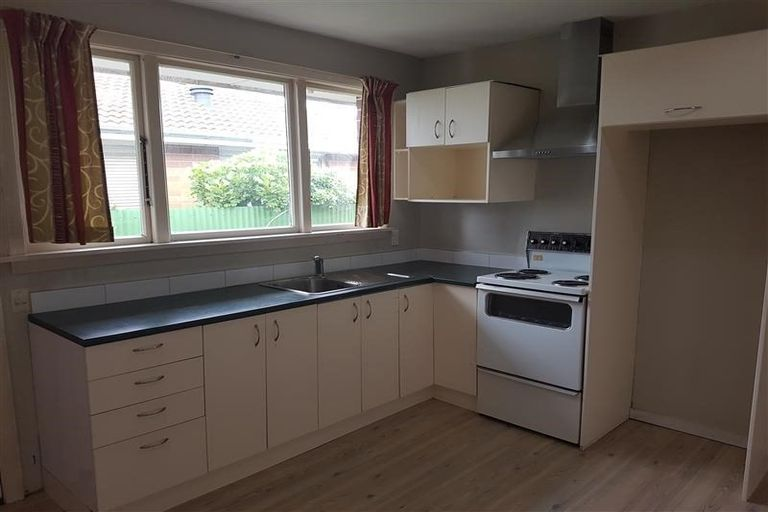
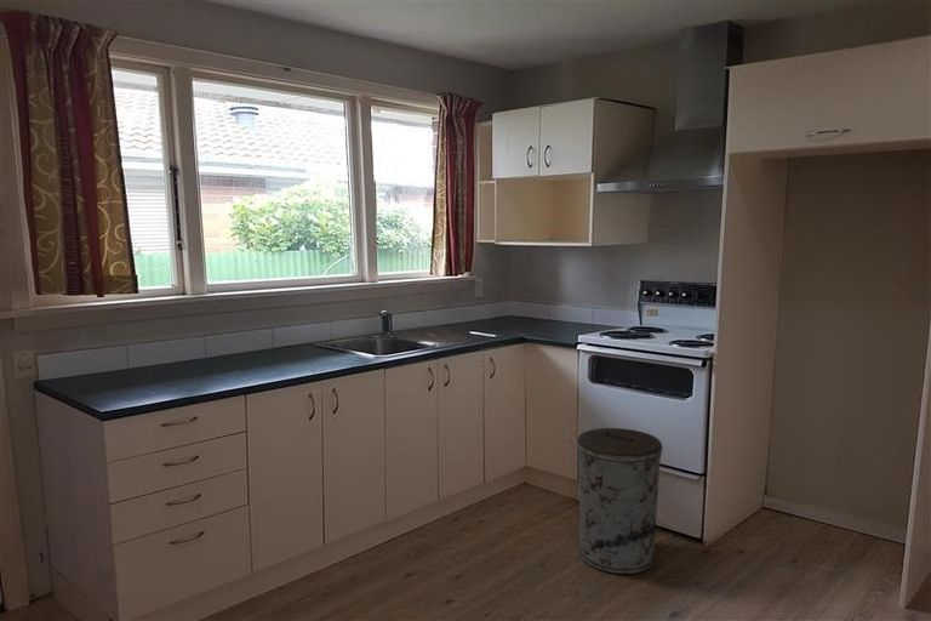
+ trash can [576,427,663,575]
